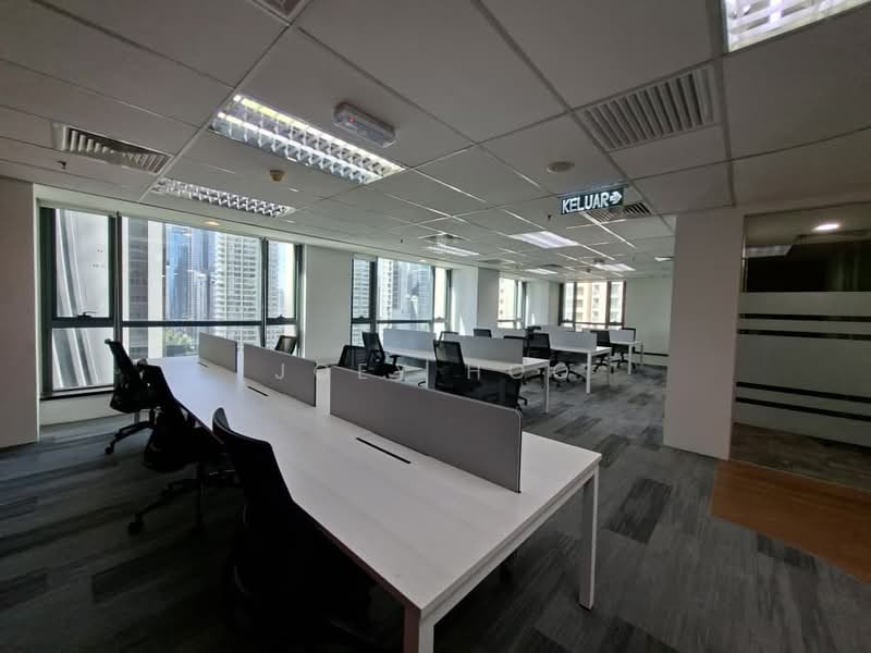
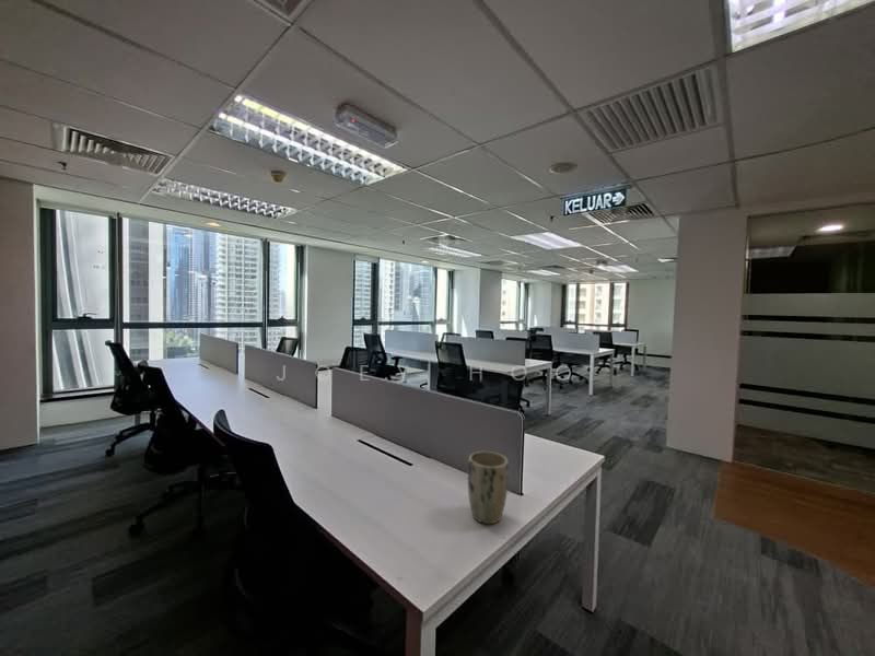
+ plant pot [467,450,510,525]
